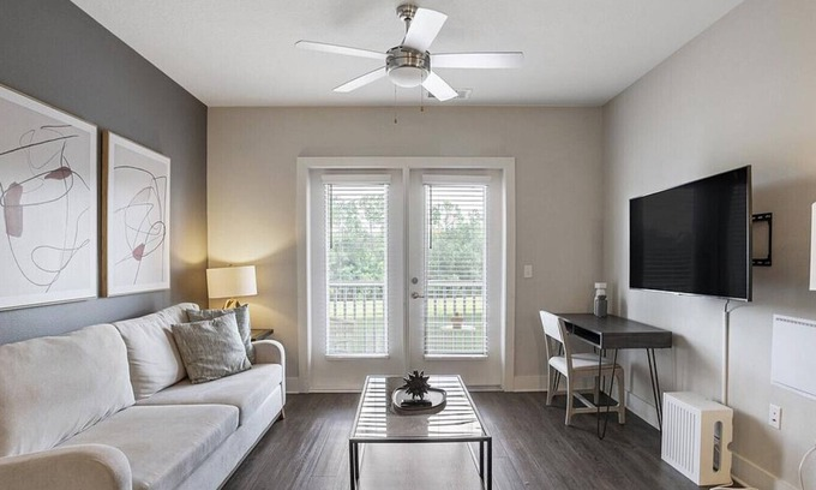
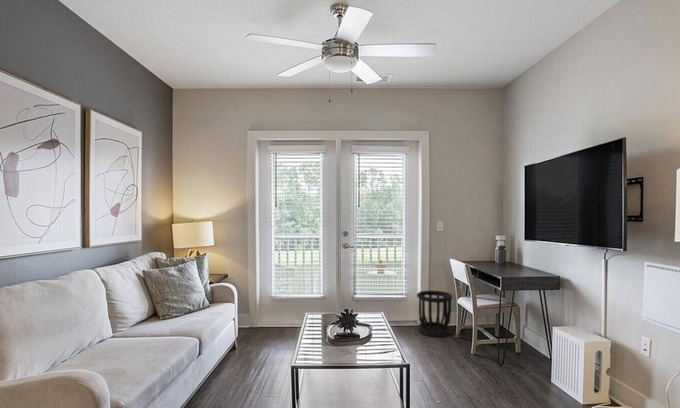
+ wastebasket [416,290,453,338]
